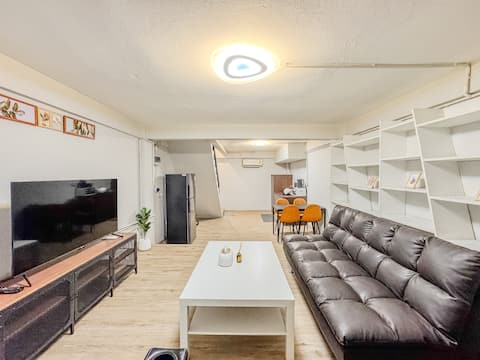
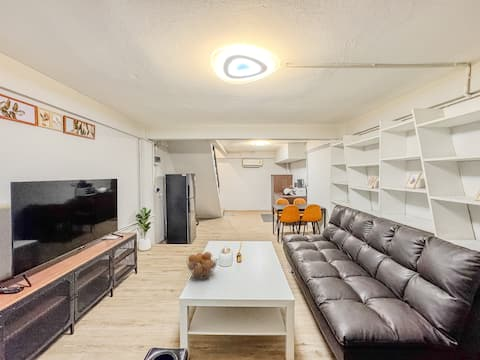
+ fruit basket [185,251,219,280]
